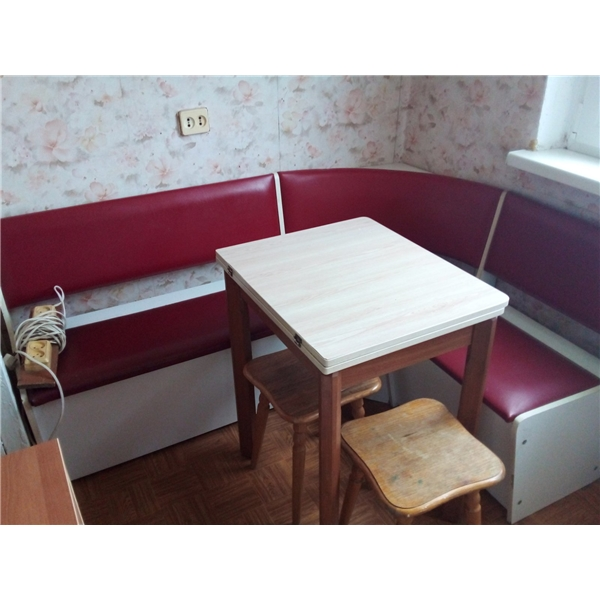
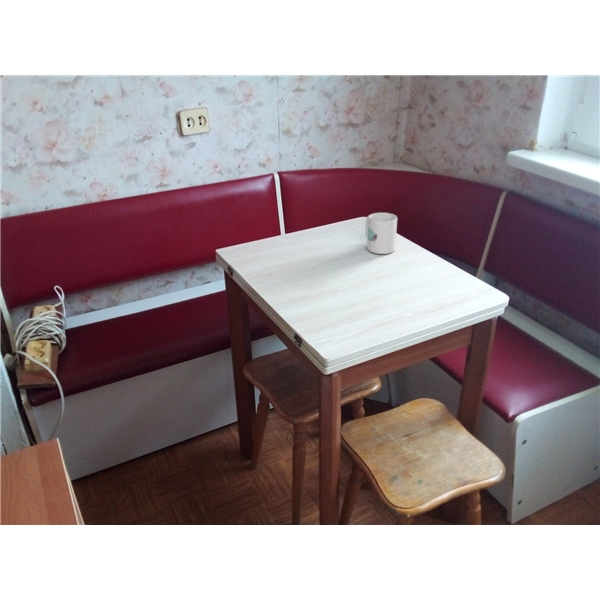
+ mug [364,212,398,255]
